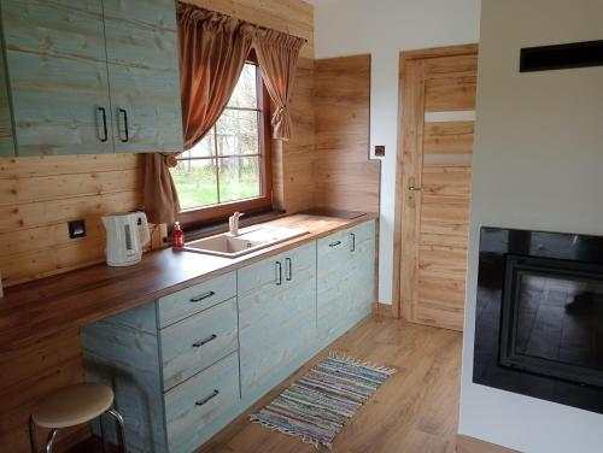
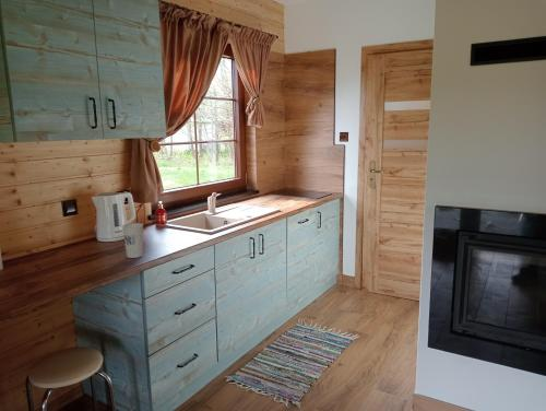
+ cup [121,222,144,259]
